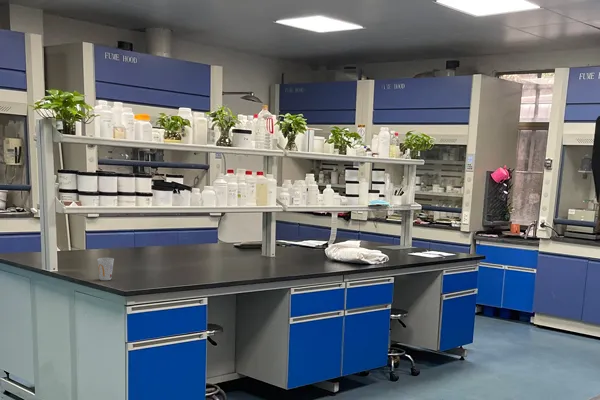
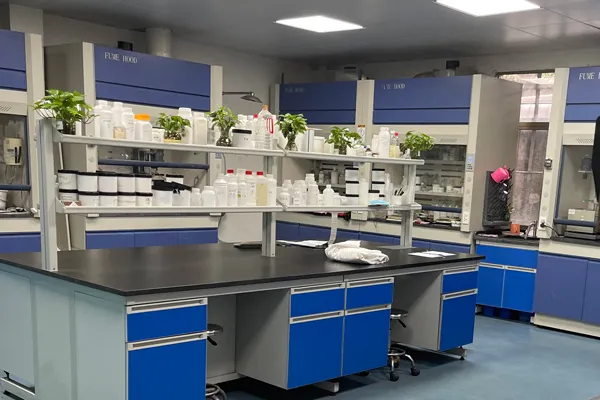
- cup [96,257,115,281]
